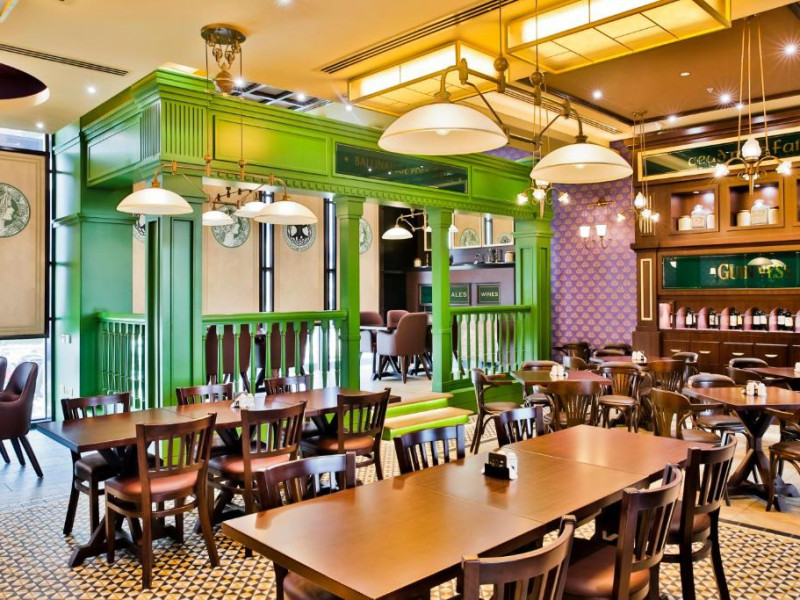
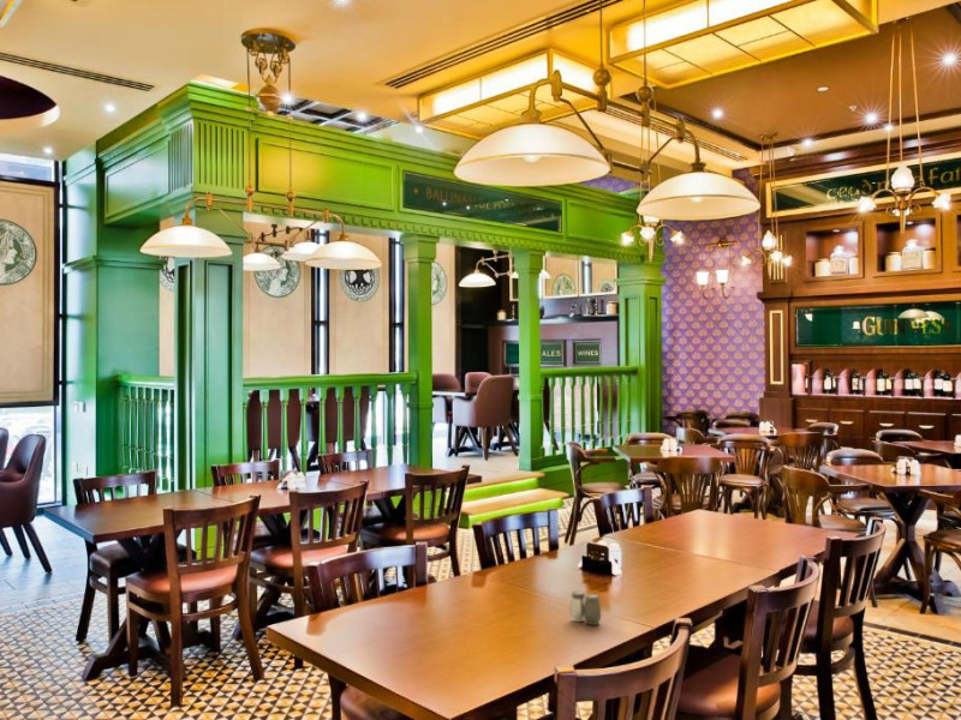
+ salt and pepper shaker [569,589,602,626]
